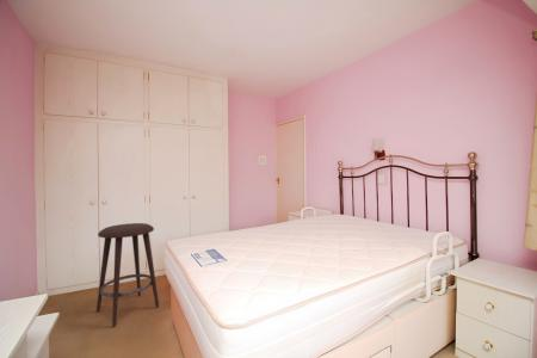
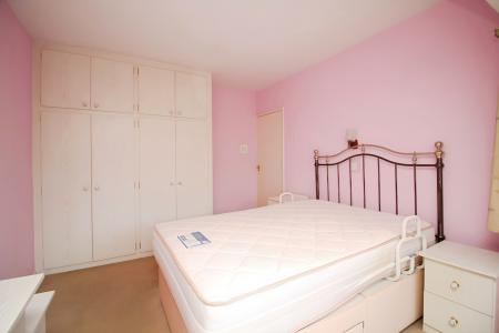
- stool [95,222,160,328]
